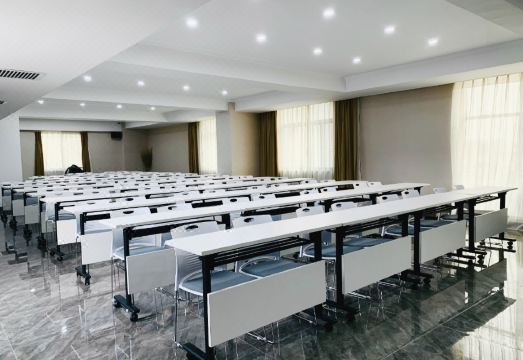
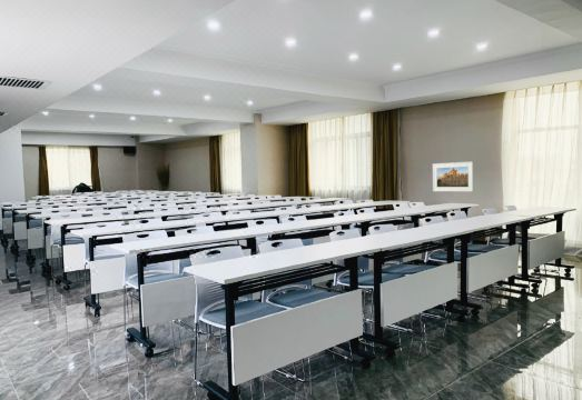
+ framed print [432,161,474,192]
